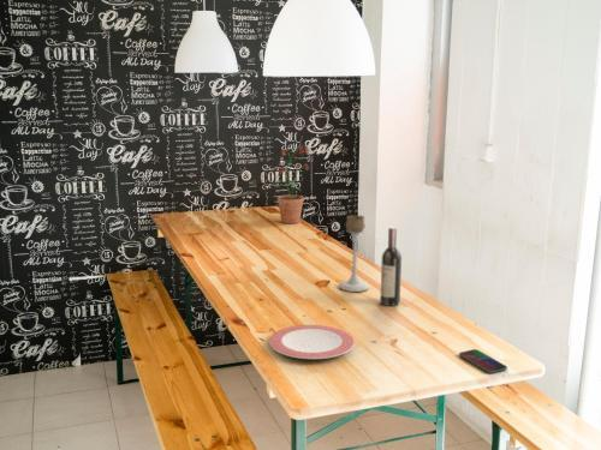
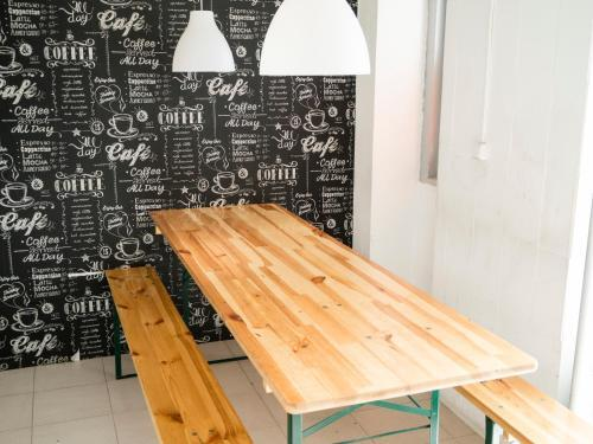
- plate [268,324,356,360]
- smartphone [458,348,508,374]
- potted plant [273,144,311,224]
- candle holder [338,214,370,293]
- wine bottle [380,227,403,307]
